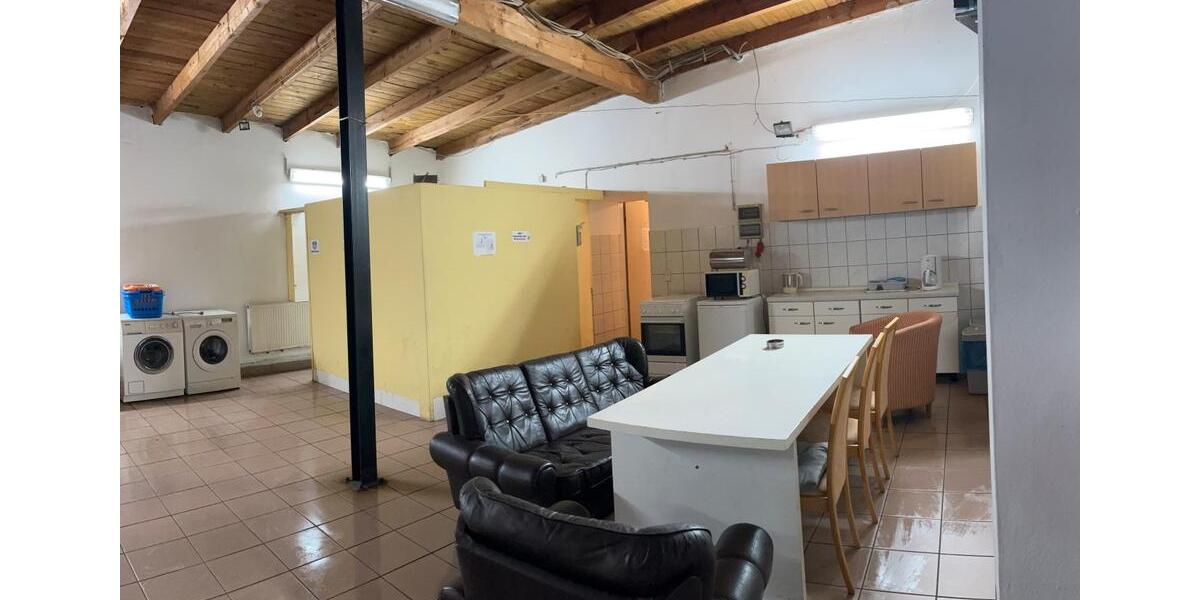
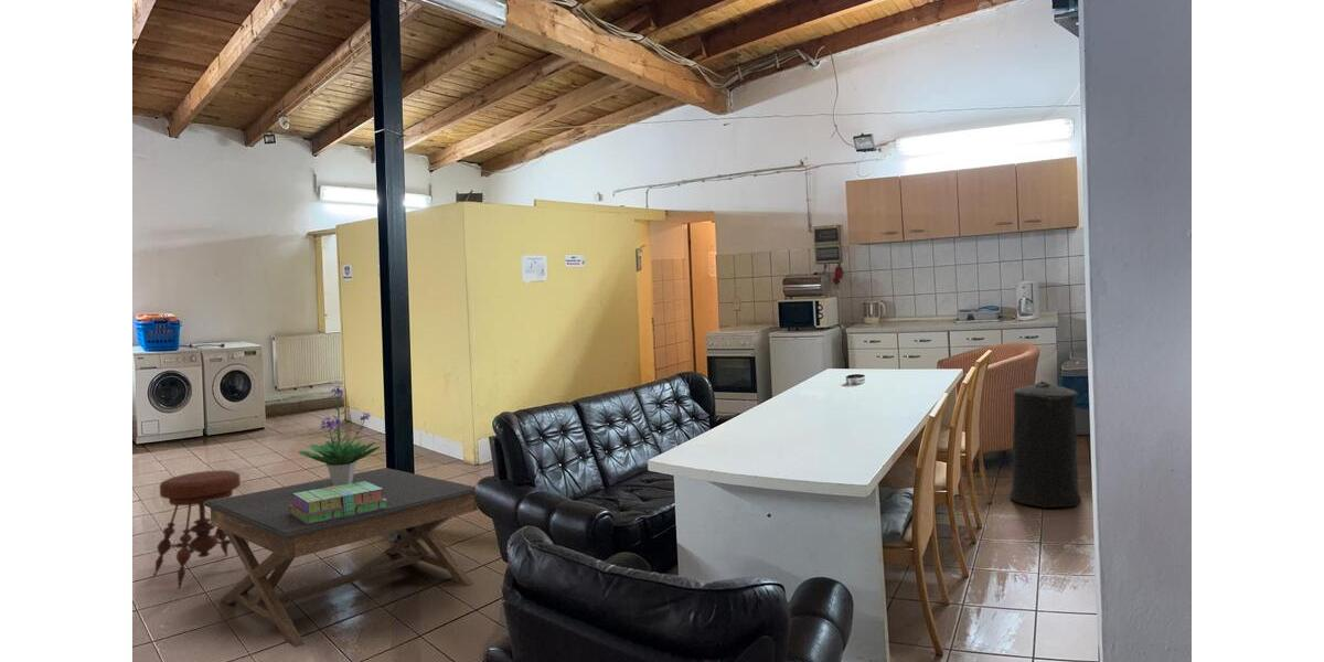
+ potted plant [297,384,381,485]
+ trash can [1008,380,1082,509]
+ coffee table [204,467,479,649]
+ stool [151,469,249,590]
+ stack of books [289,481,387,524]
